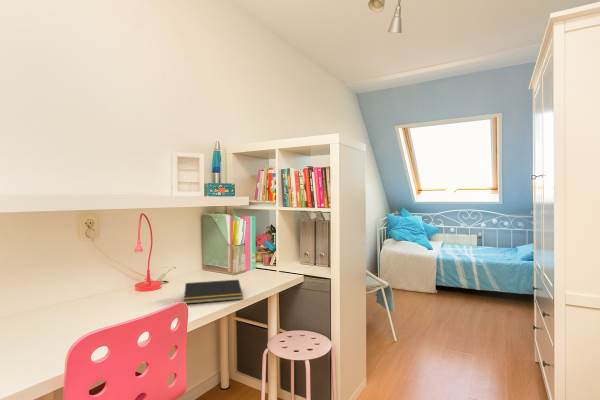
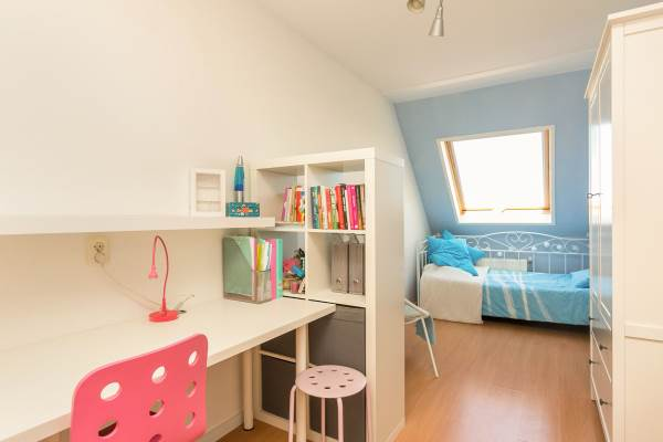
- notepad [183,279,244,305]
